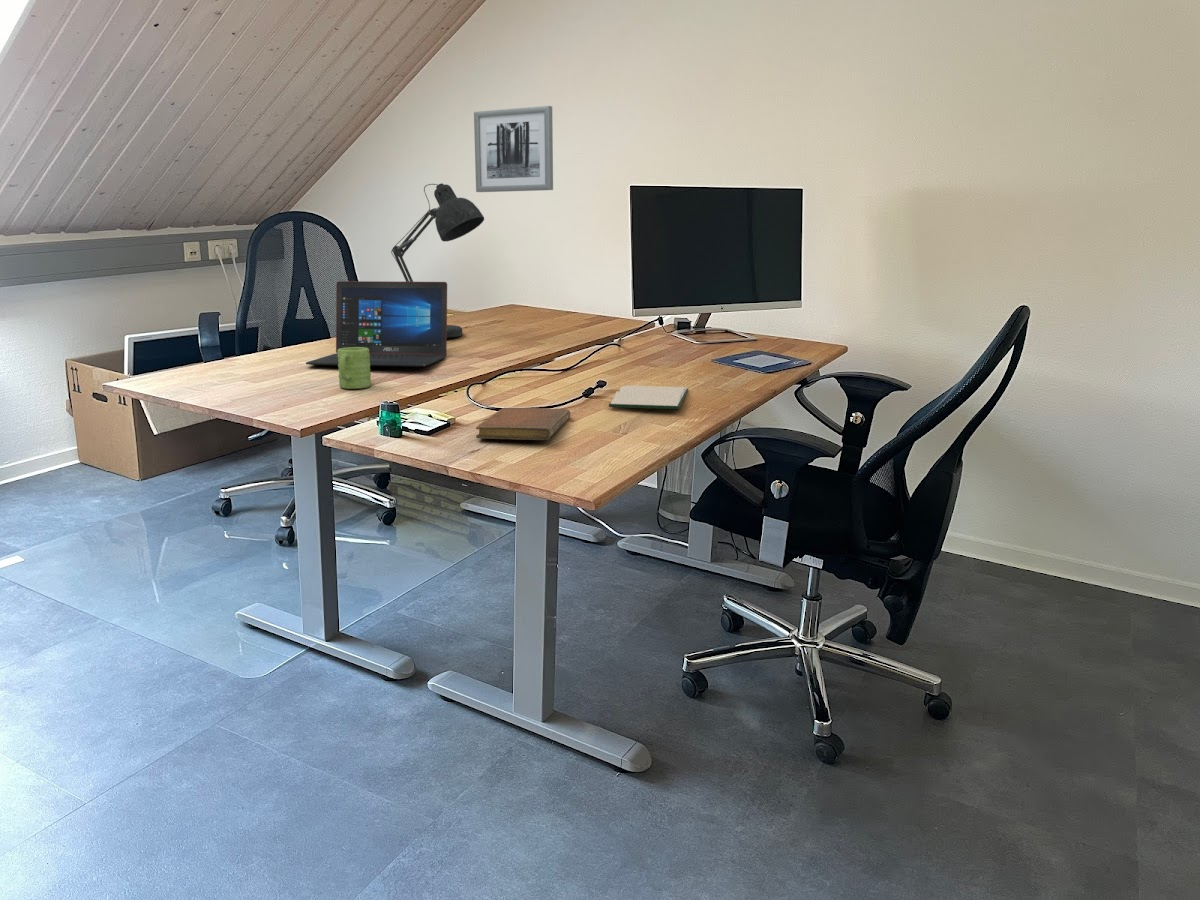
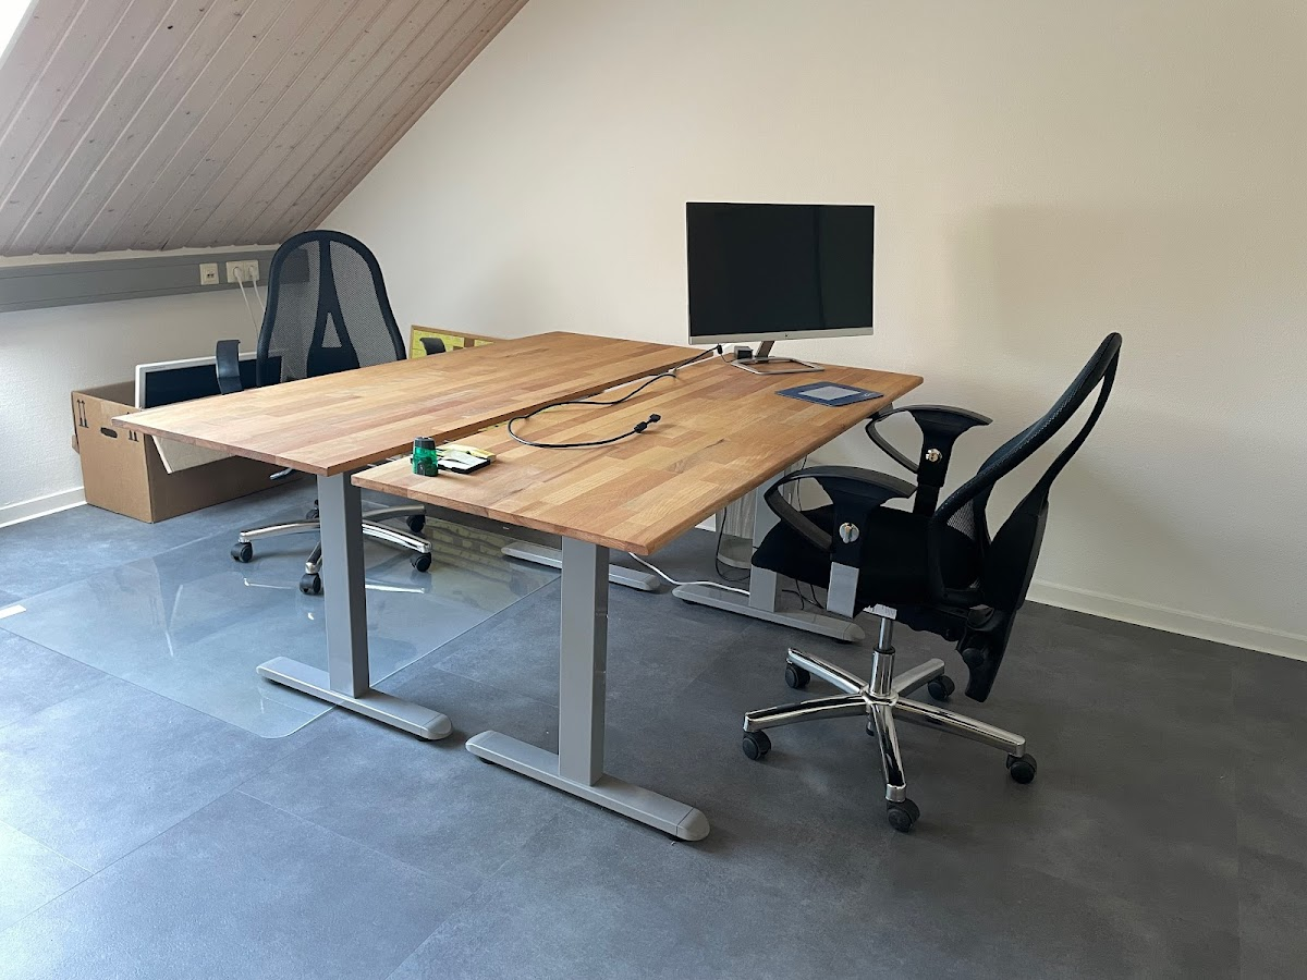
- notebook [475,407,571,441]
- desk lamp [390,182,485,338]
- hardback book [608,385,689,410]
- mug [337,347,372,390]
- laptop [305,280,448,368]
- wall art [473,105,554,193]
